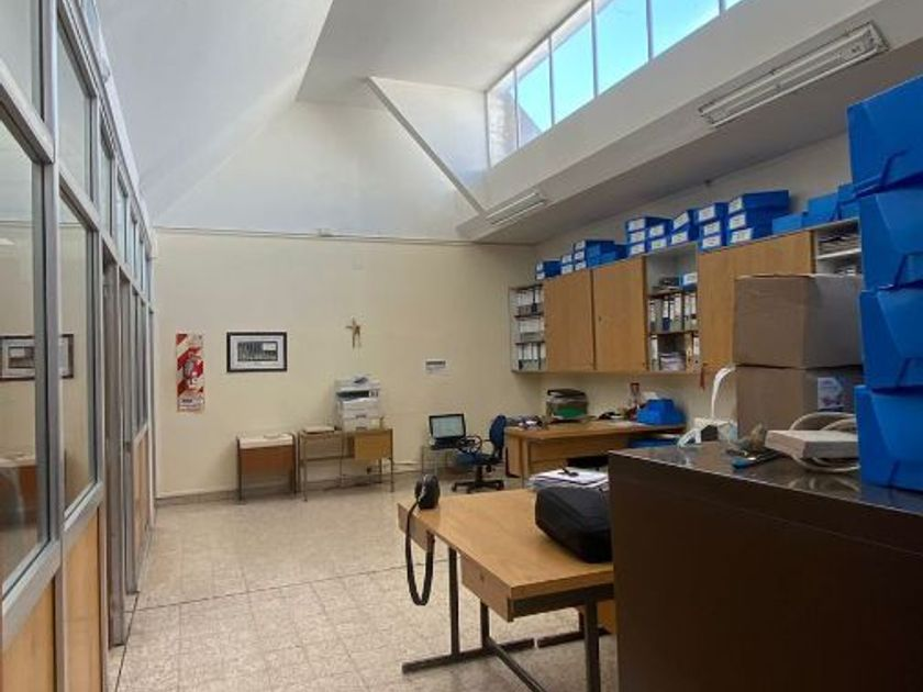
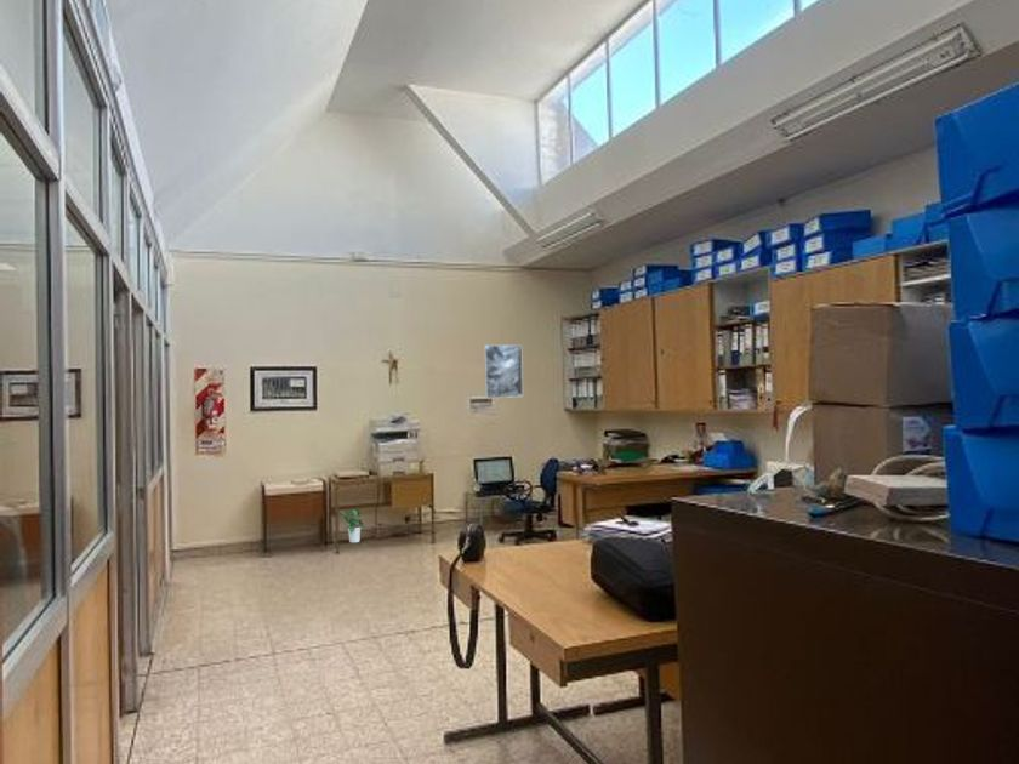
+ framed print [483,344,524,399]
+ potted plant [340,508,368,543]
